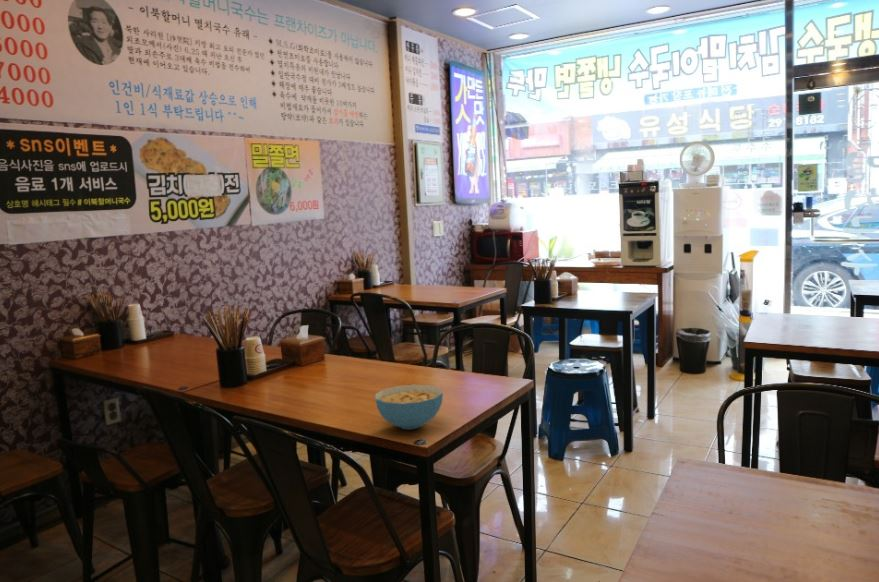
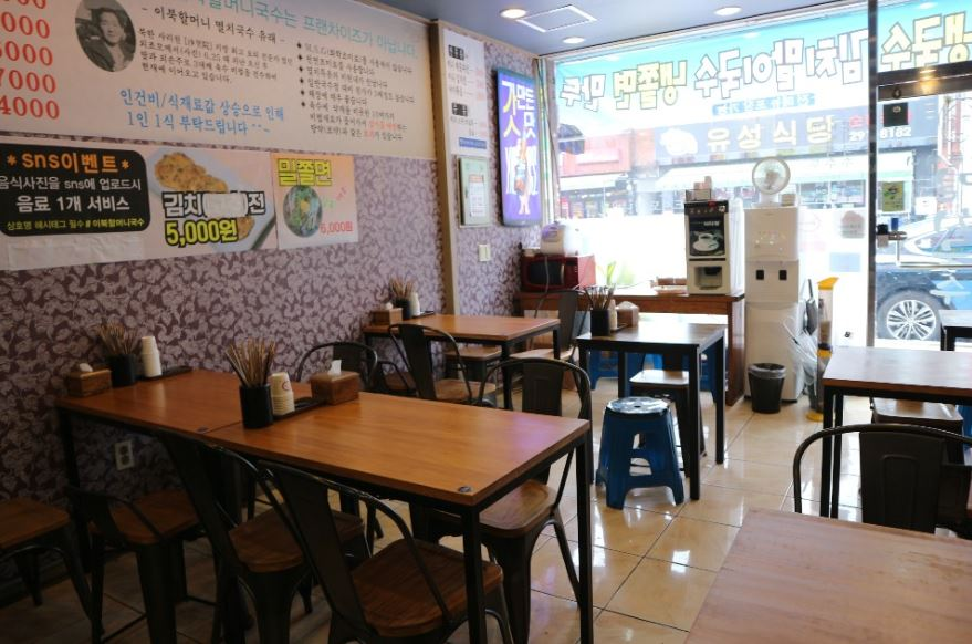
- cereal bowl [374,384,444,431]
